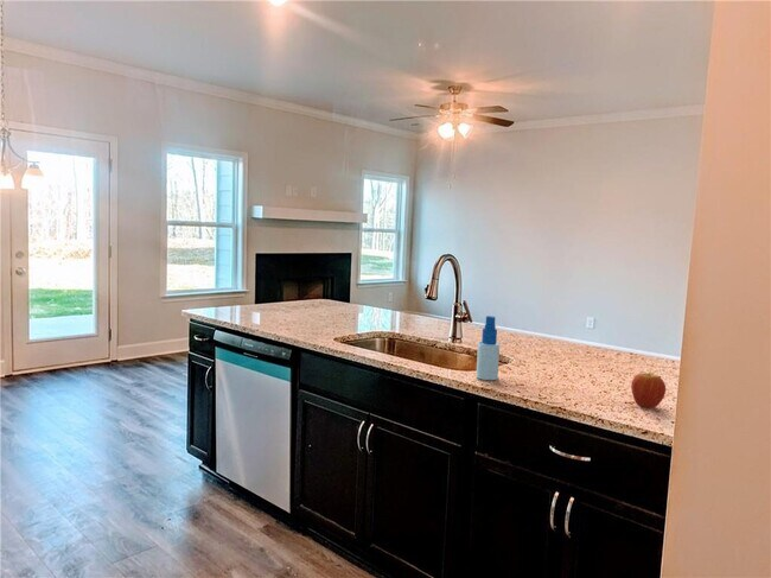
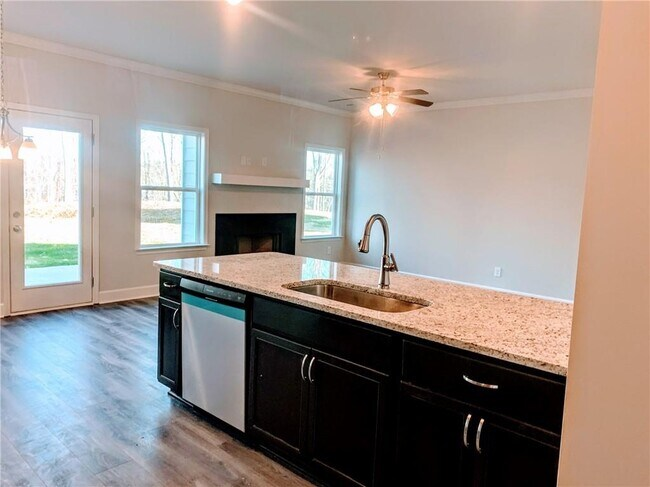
- spray bottle [476,315,501,381]
- fruit [630,371,667,409]
